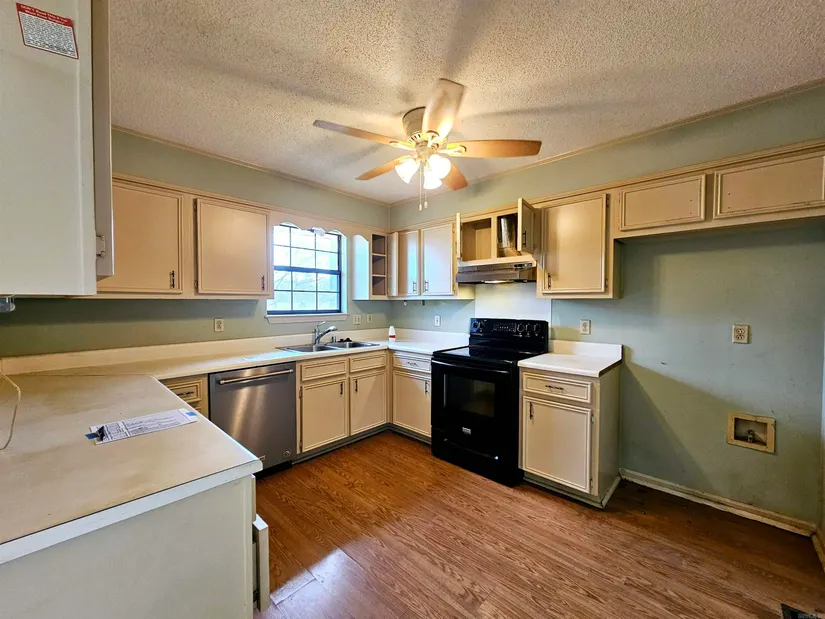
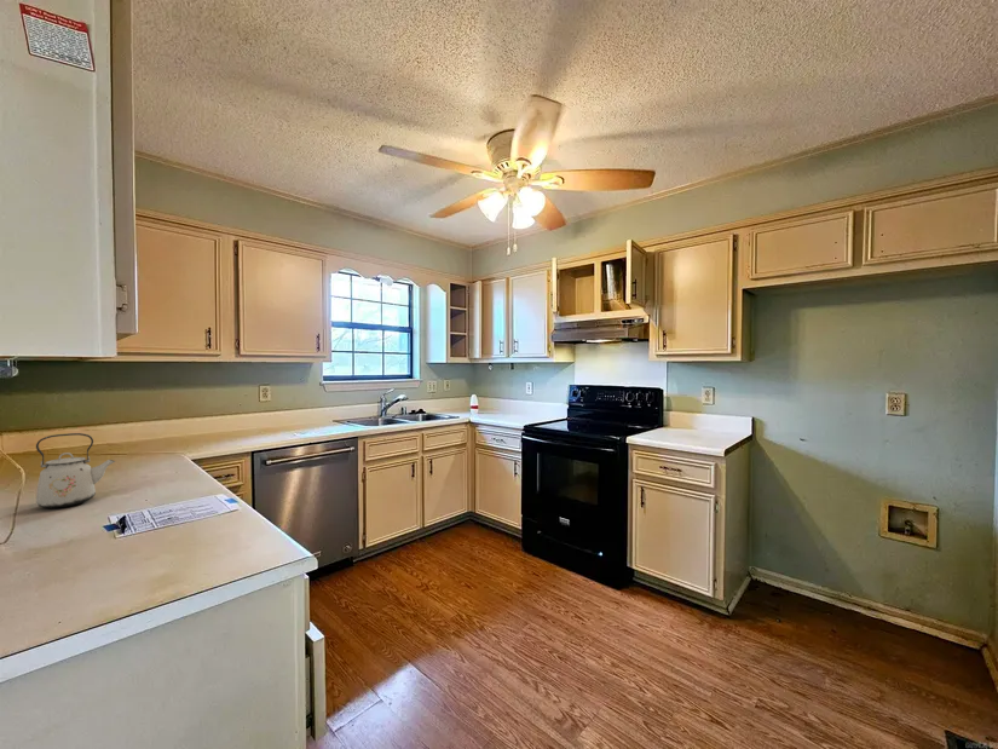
+ kettle [35,432,116,509]
